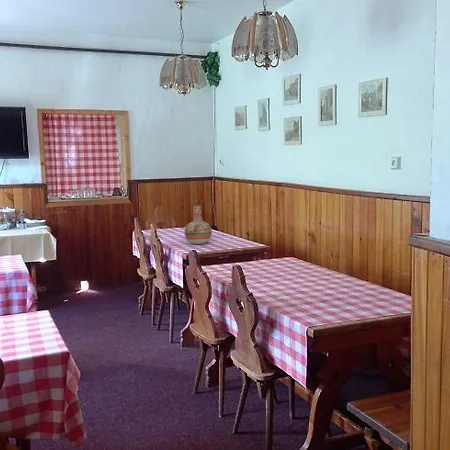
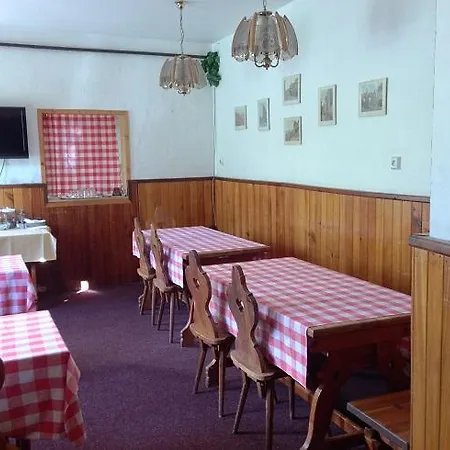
- vase [184,203,213,245]
